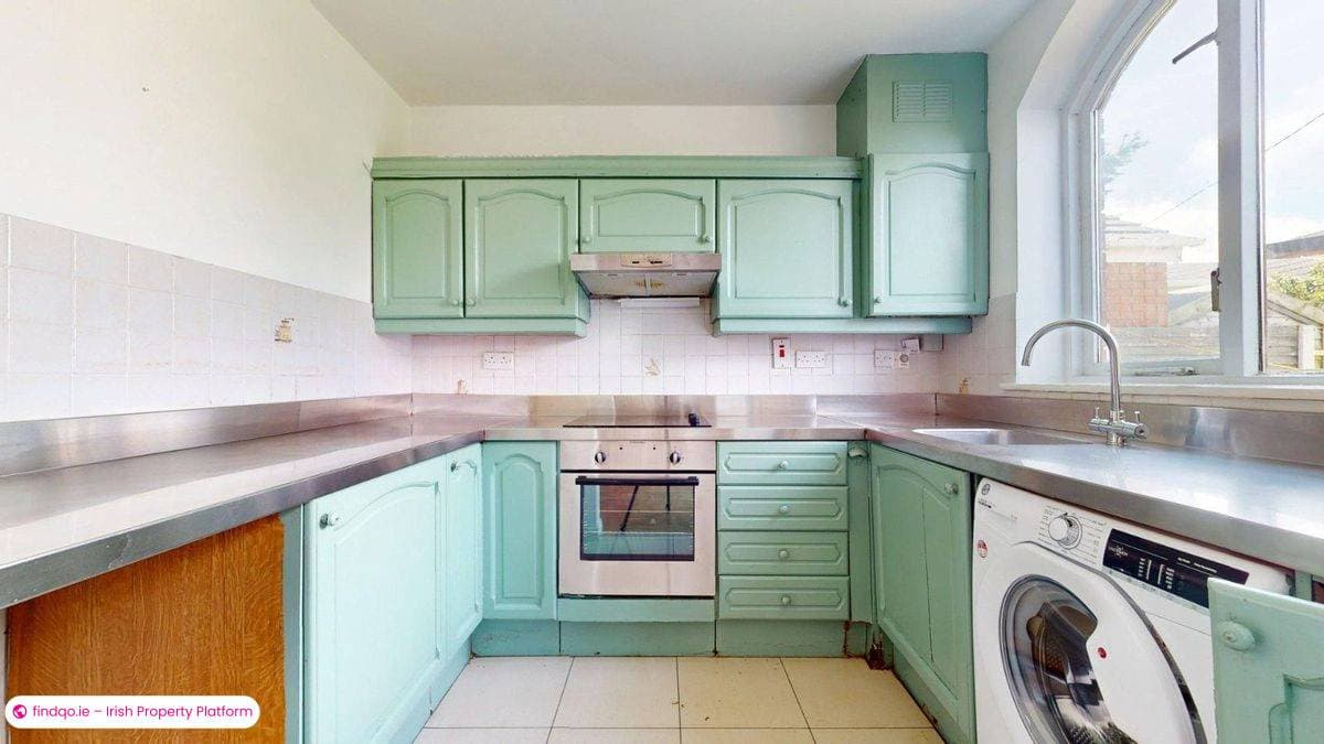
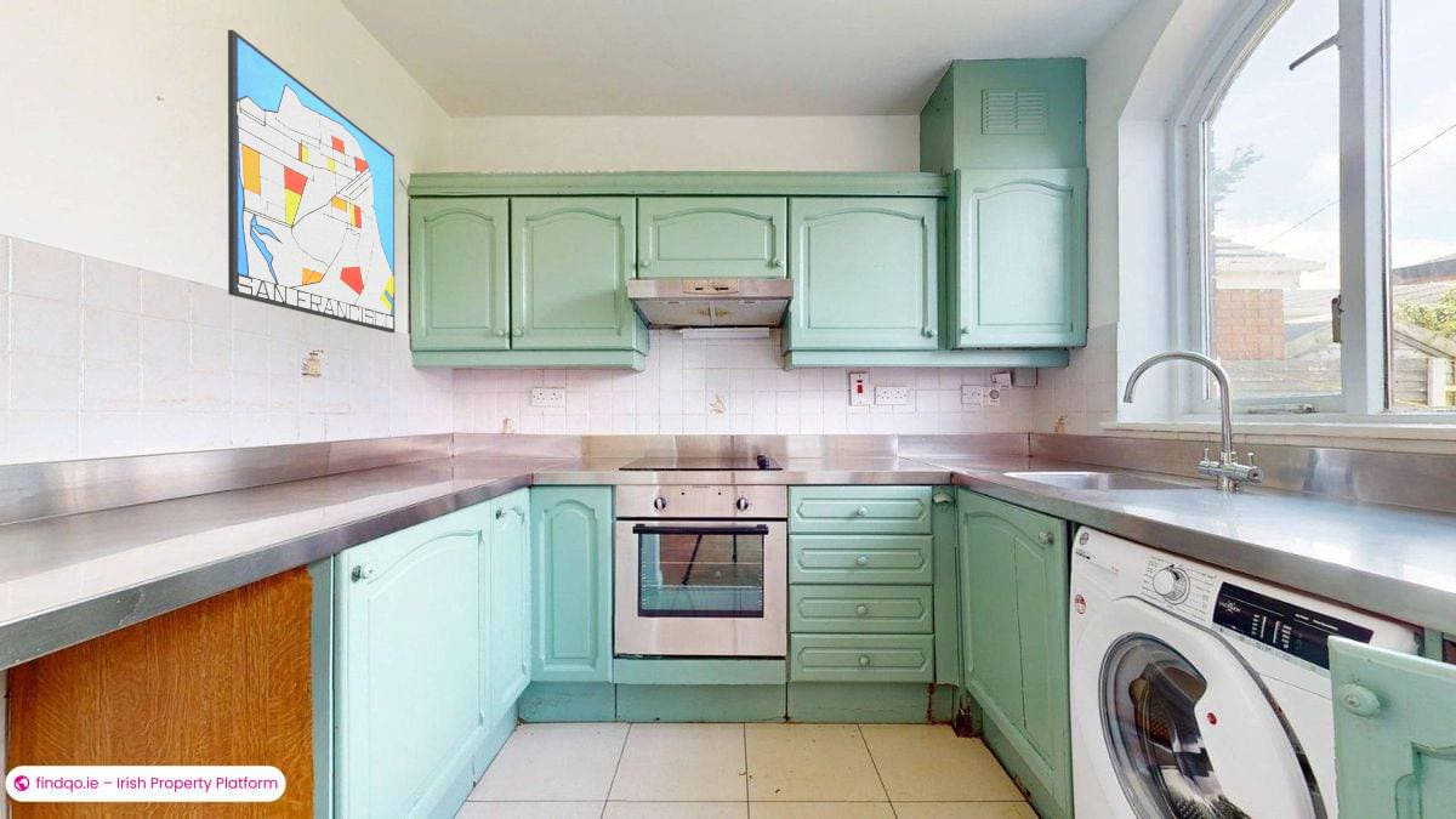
+ wall art [227,29,396,334]
